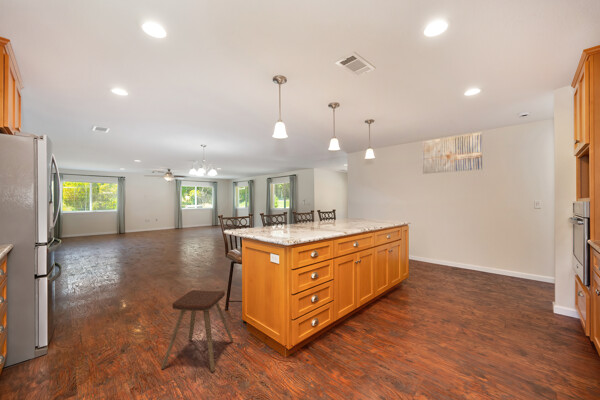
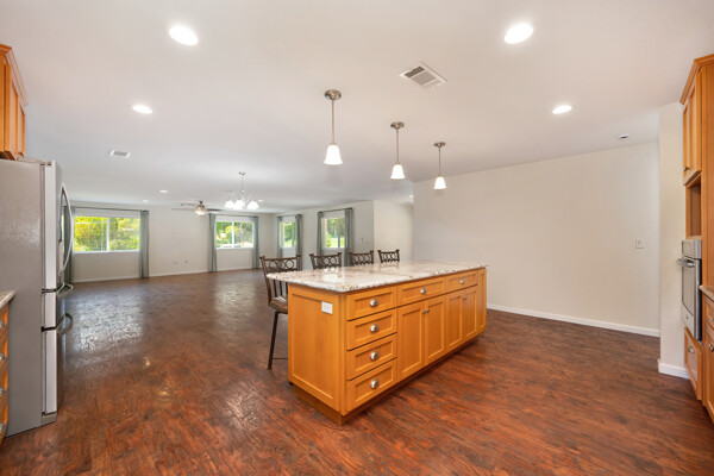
- wall art [422,131,483,175]
- music stool [161,289,234,373]
